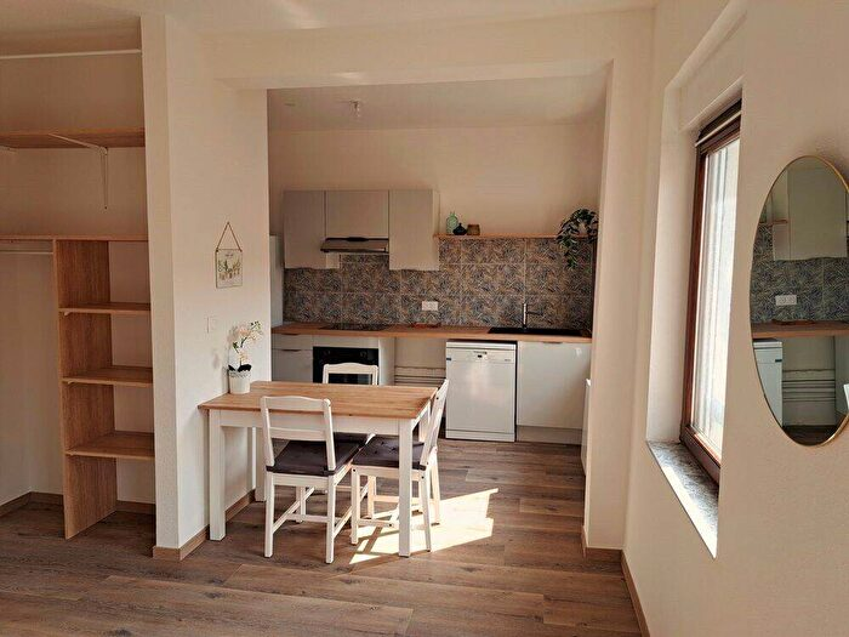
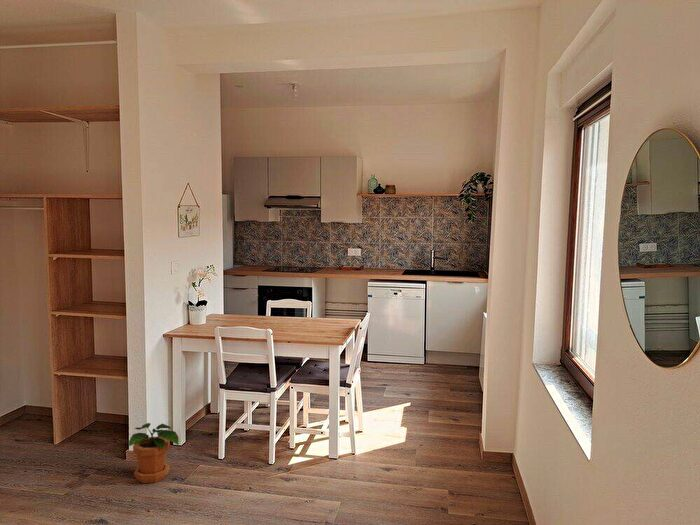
+ potted plant [127,422,180,484]
